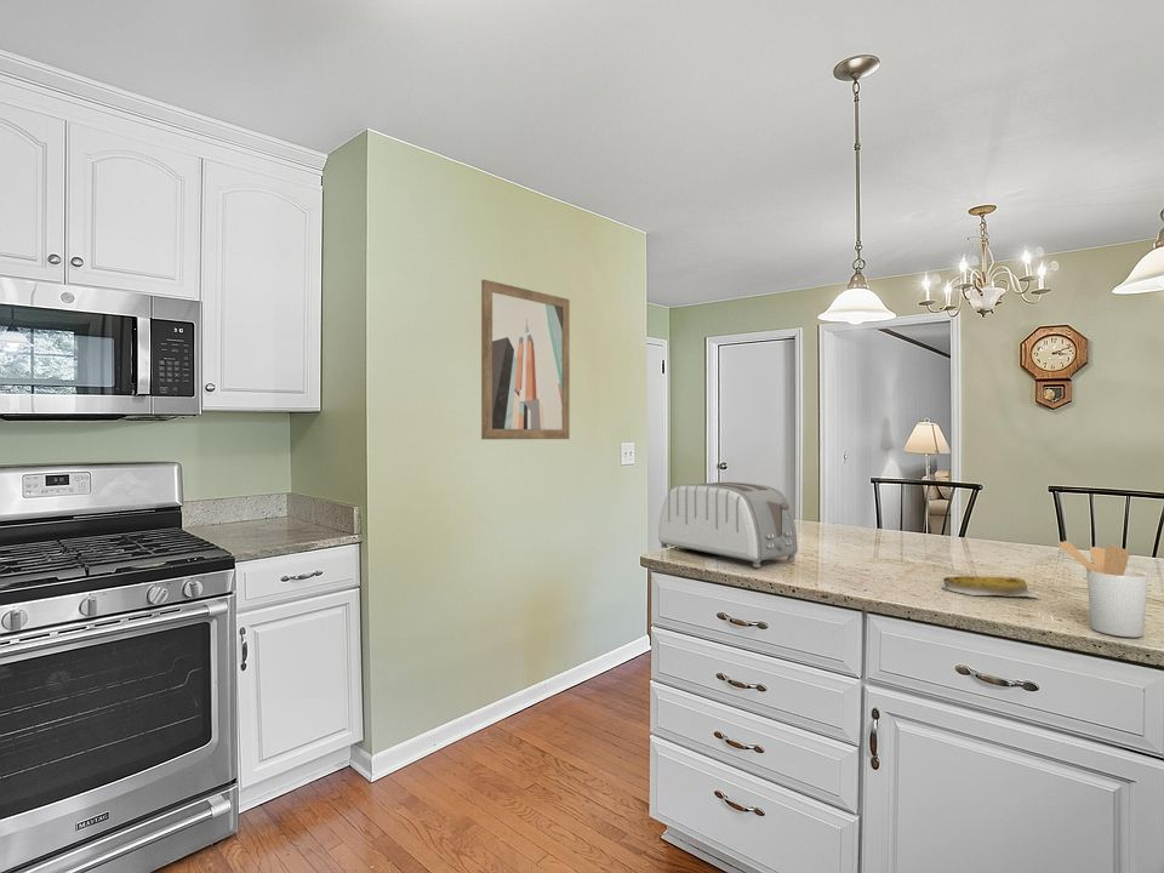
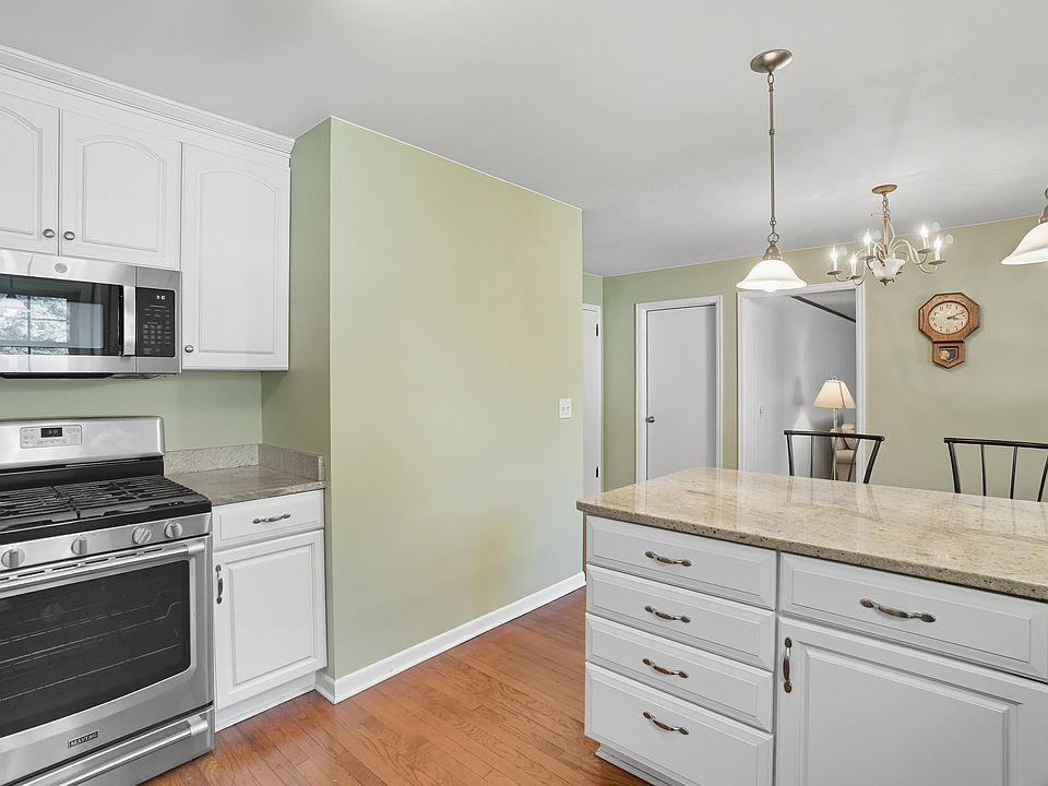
- banana [941,575,1040,599]
- toaster [657,481,799,569]
- wall art [480,279,571,440]
- utensil holder [1056,540,1149,638]
